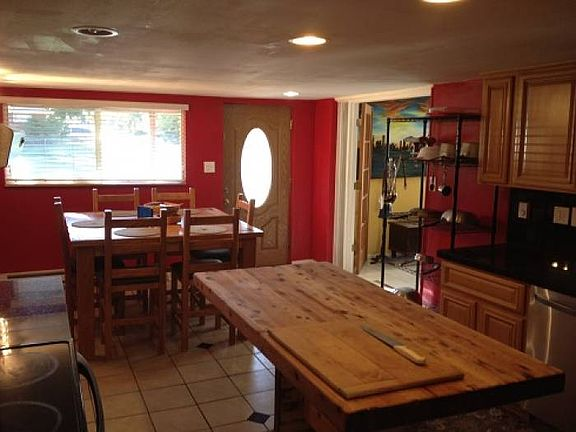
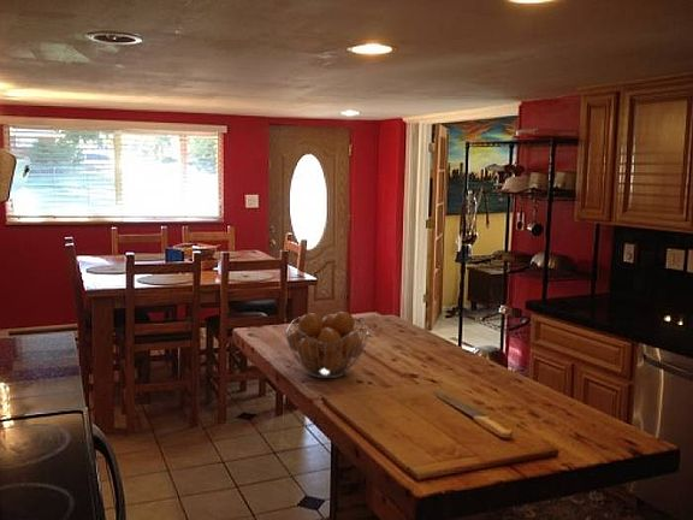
+ fruit basket [284,311,371,379]
